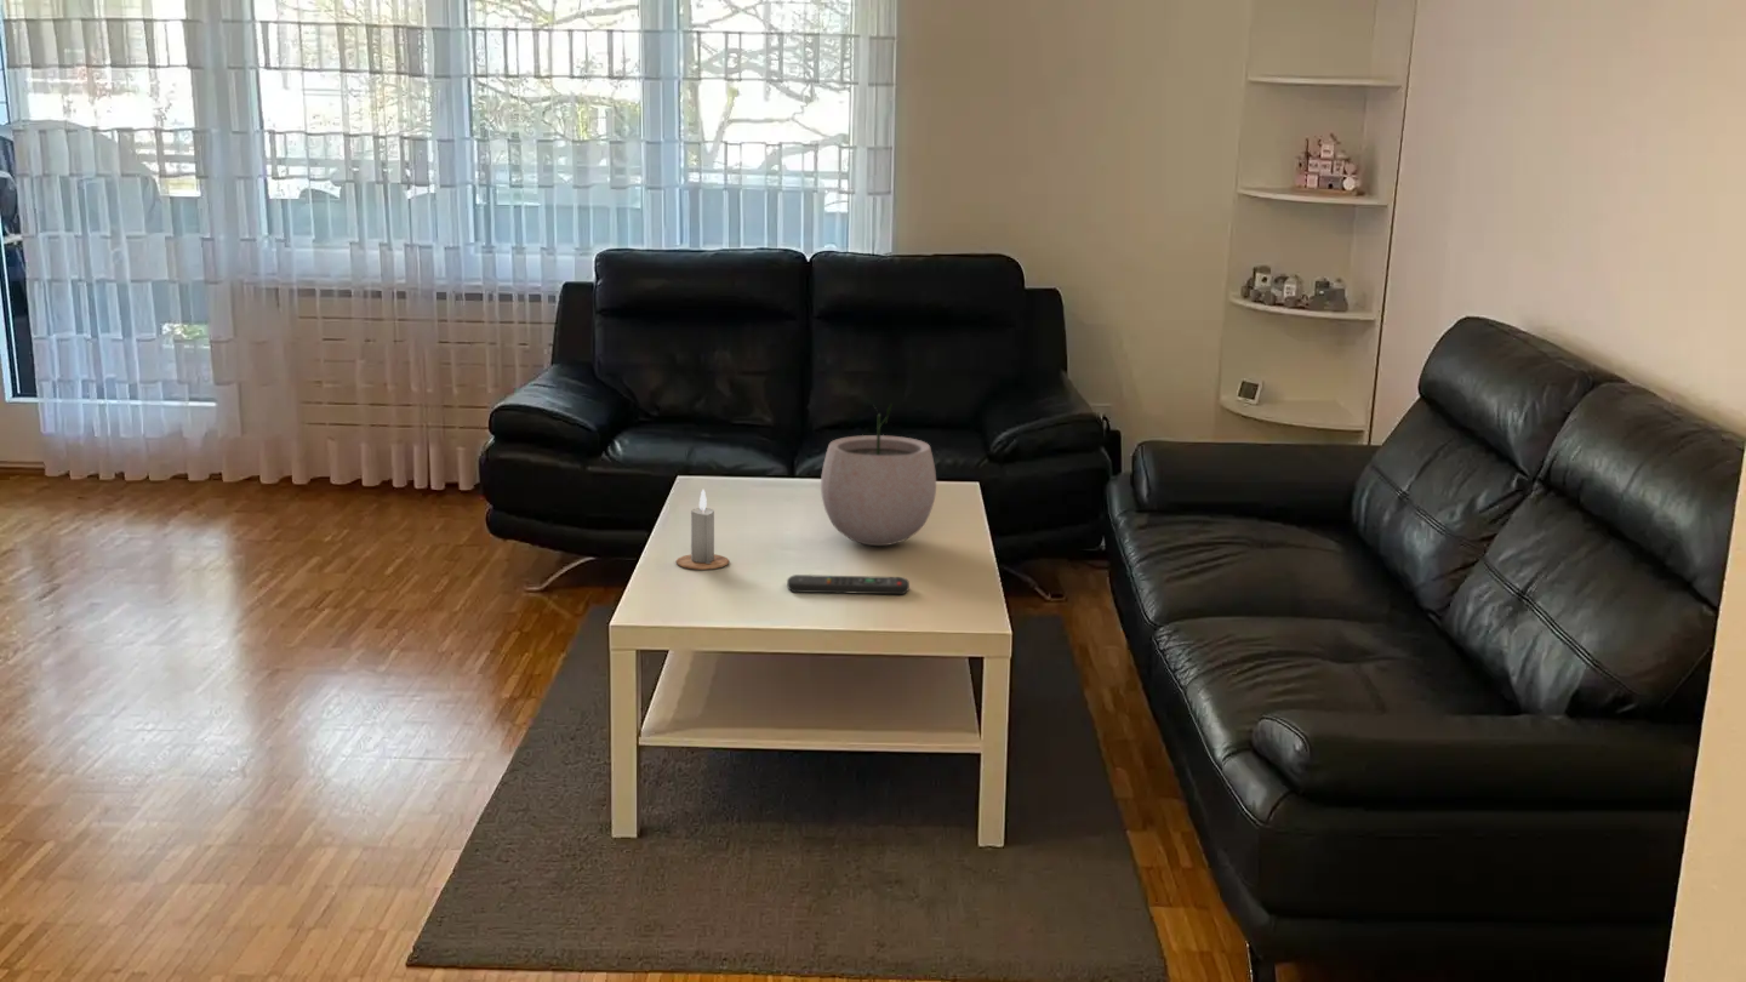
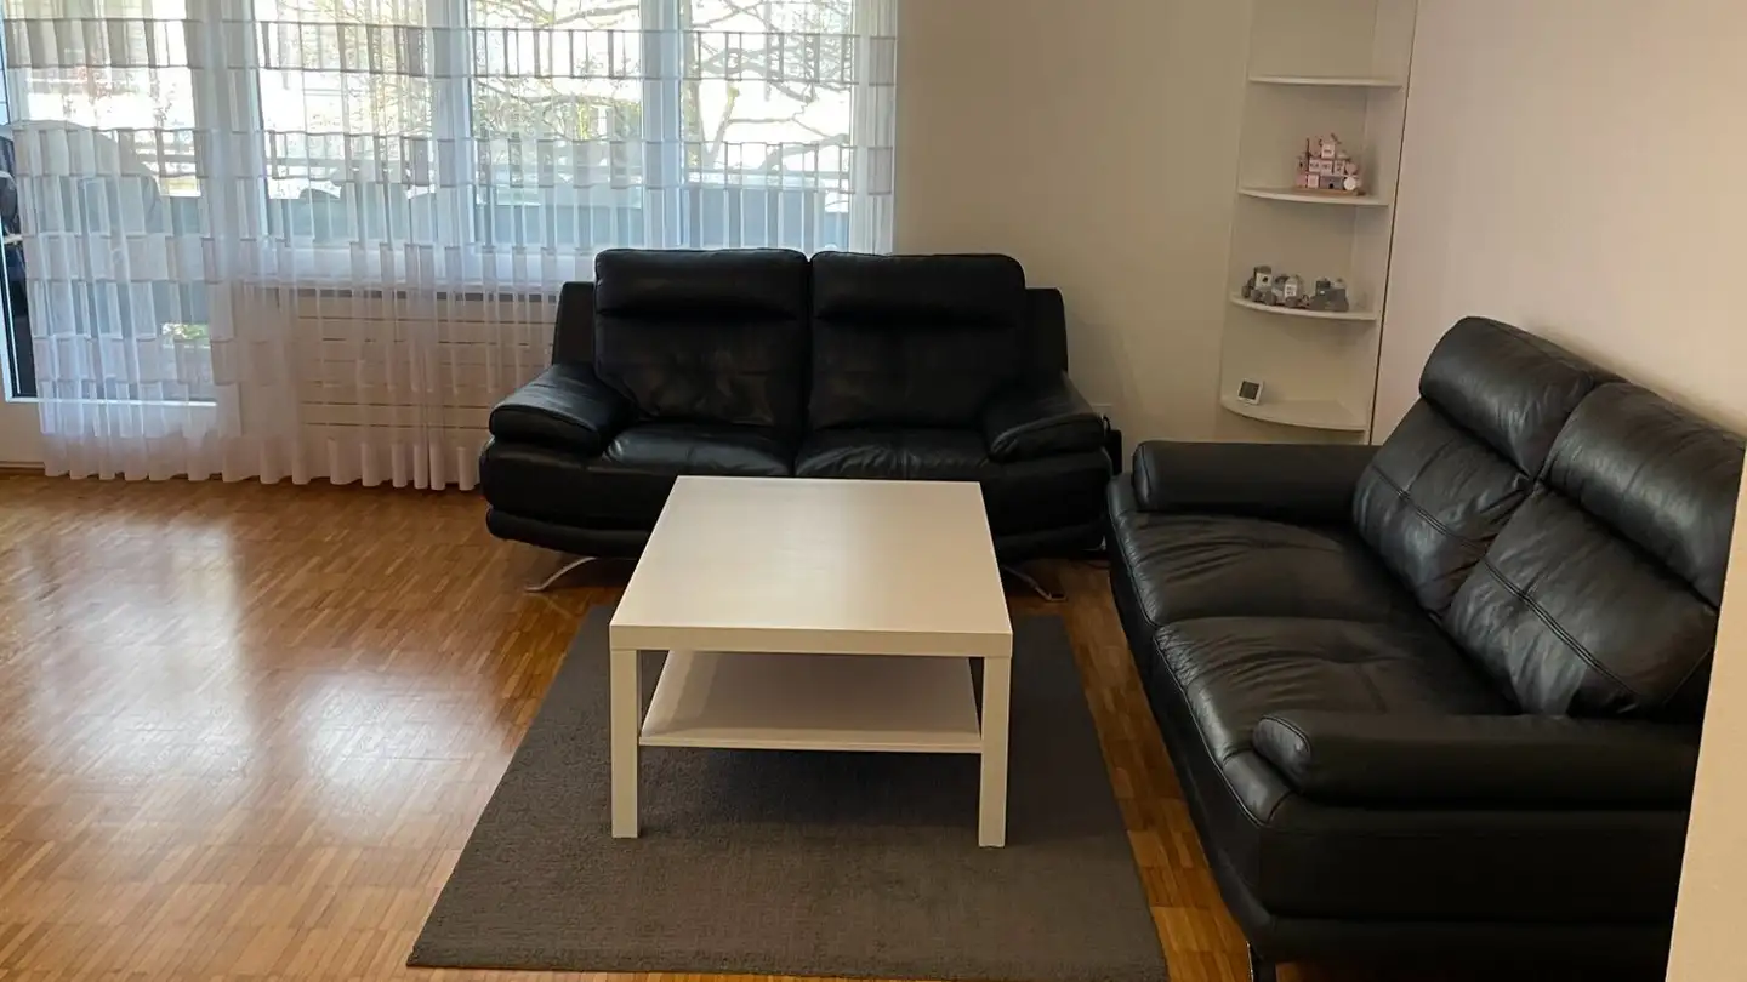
- remote control [786,573,911,595]
- candle [675,489,730,571]
- plant pot [820,402,937,547]
